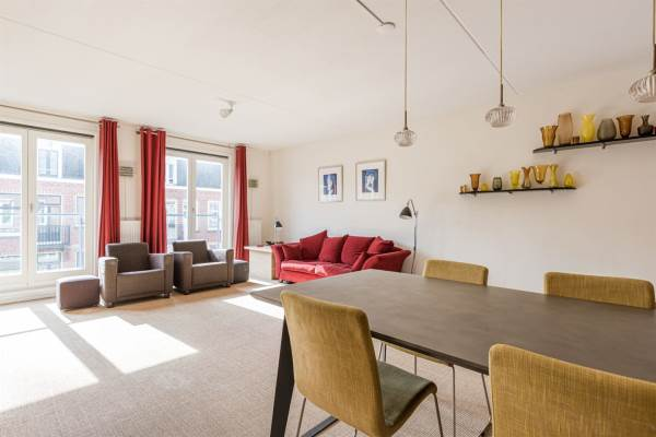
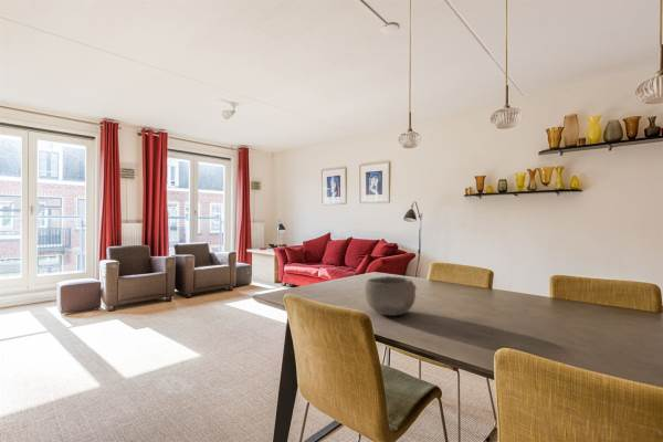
+ bowl [364,275,418,317]
